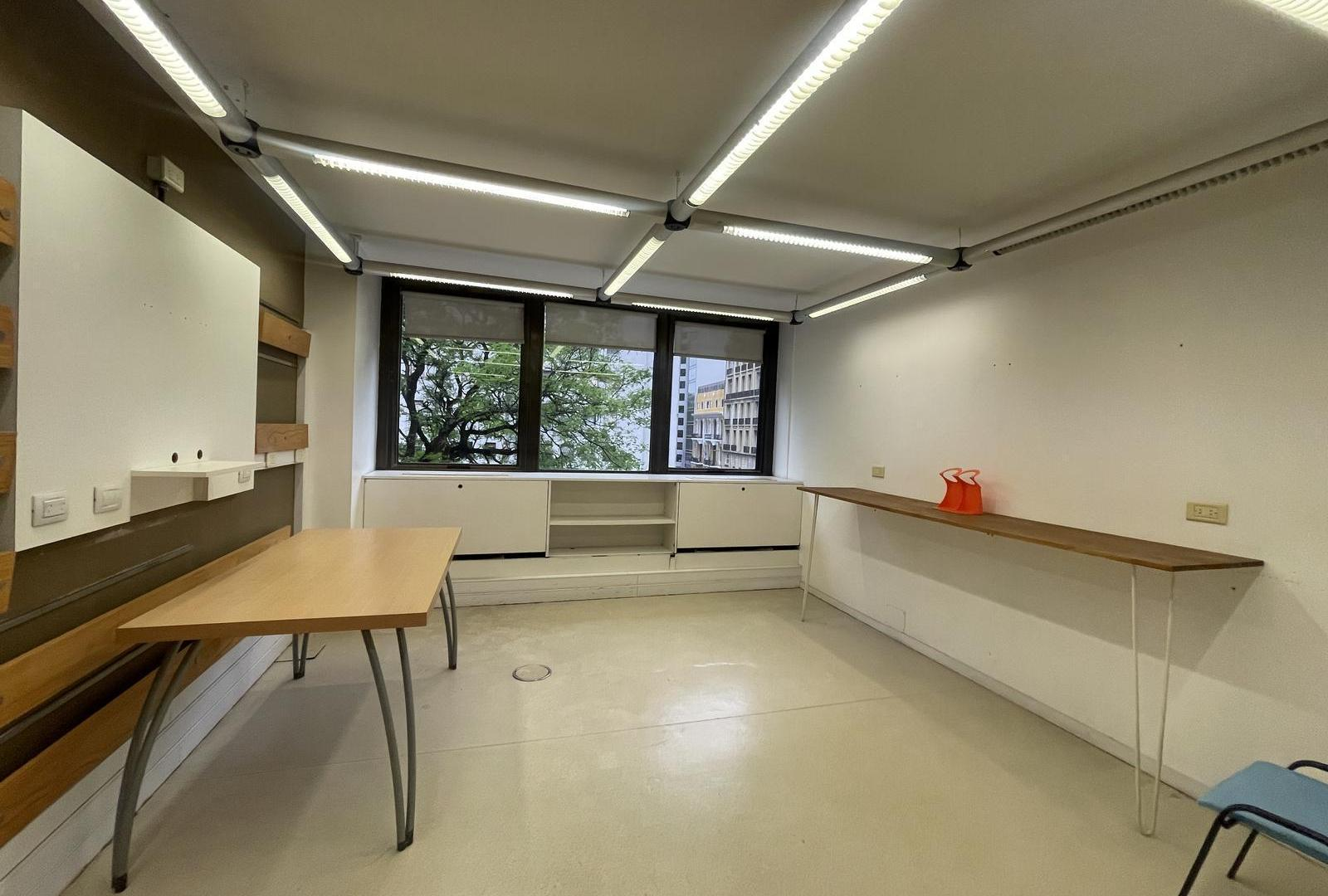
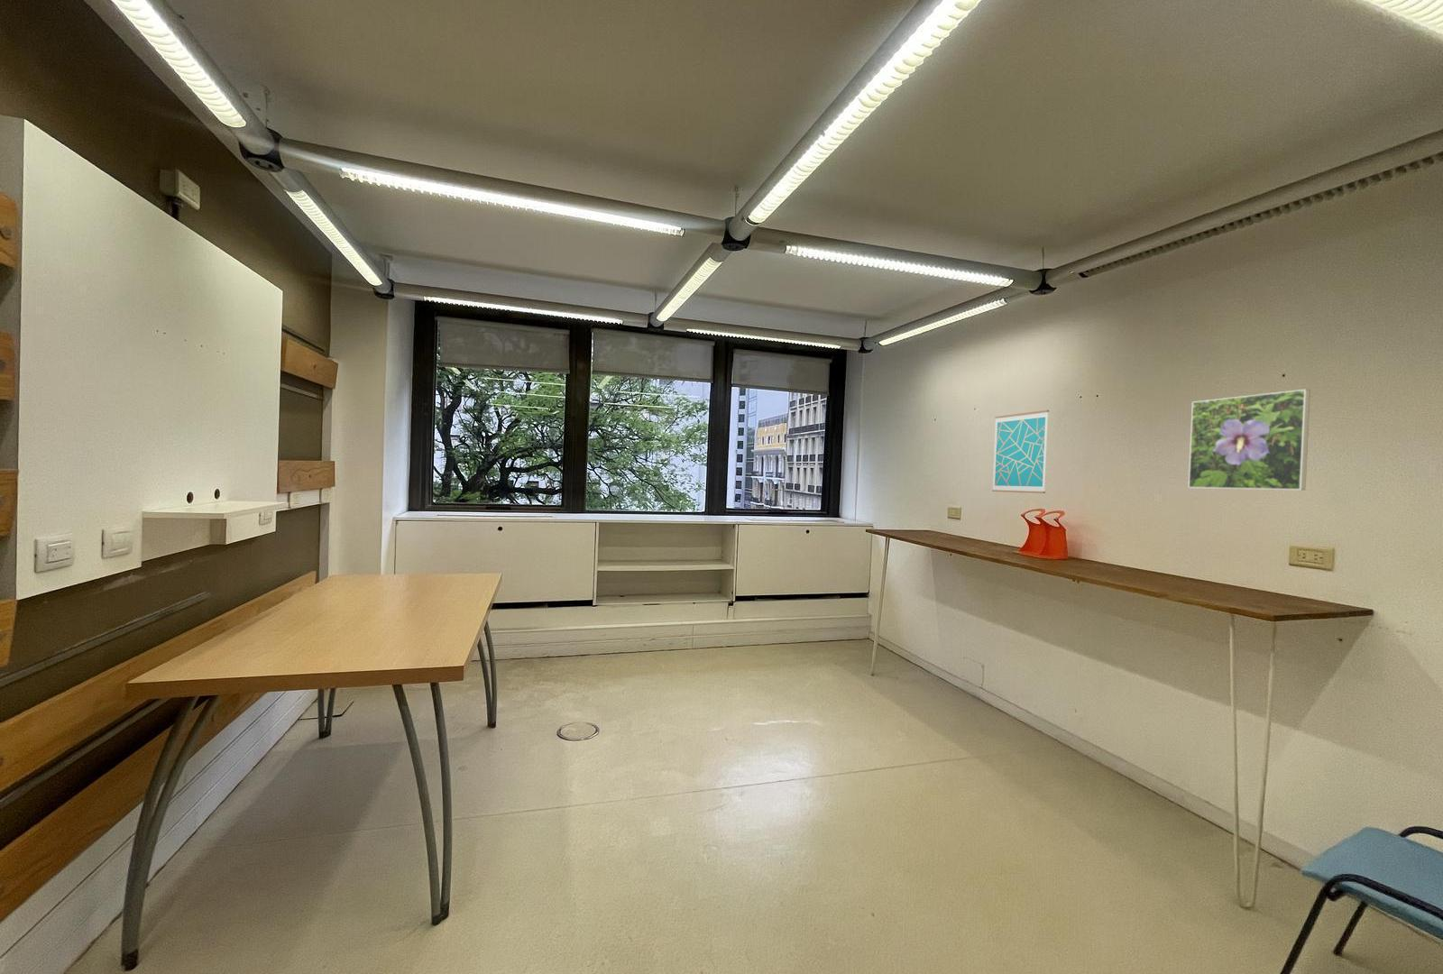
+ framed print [1187,389,1312,491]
+ wall art [991,410,1050,495]
